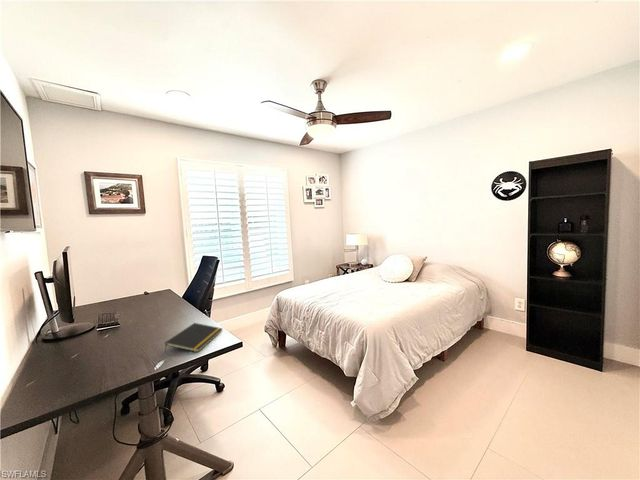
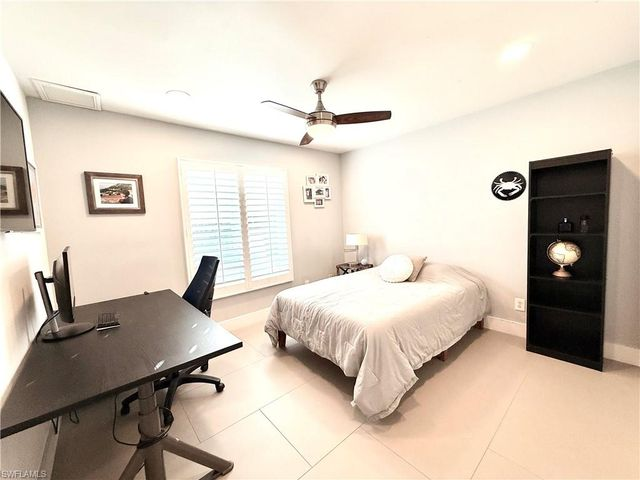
- notepad [164,322,224,354]
